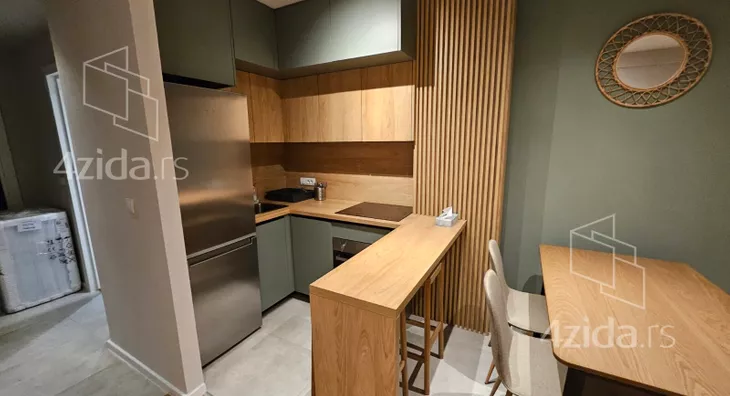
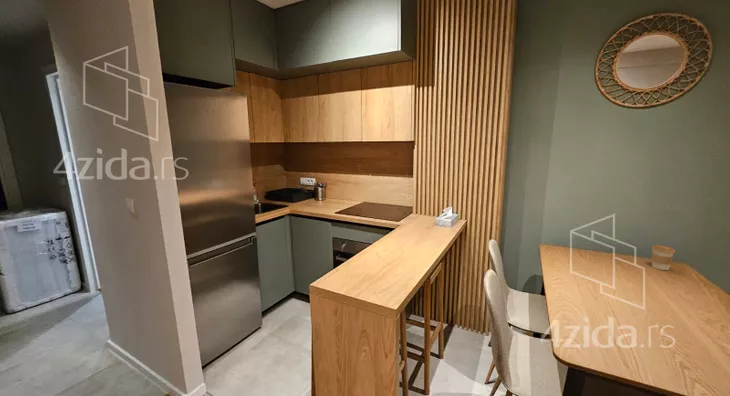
+ coffee cup [651,244,676,271]
